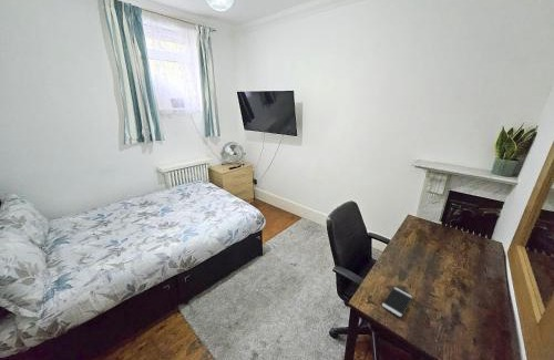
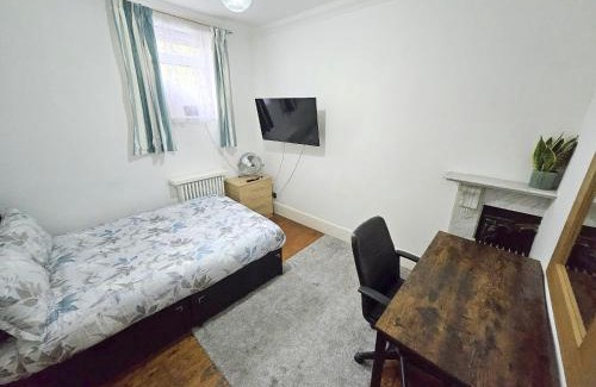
- smartphone [381,287,413,318]
